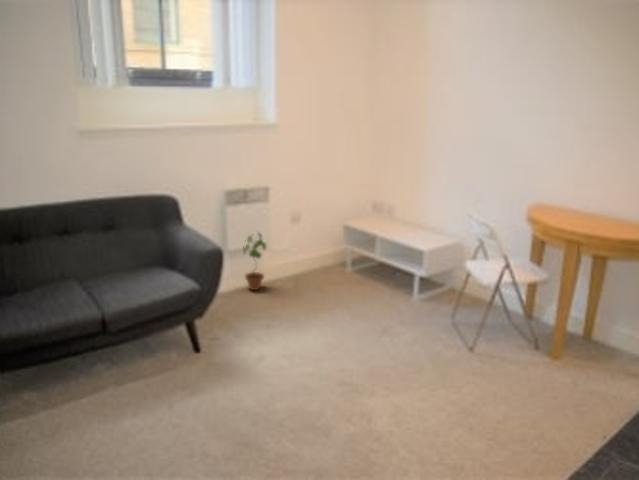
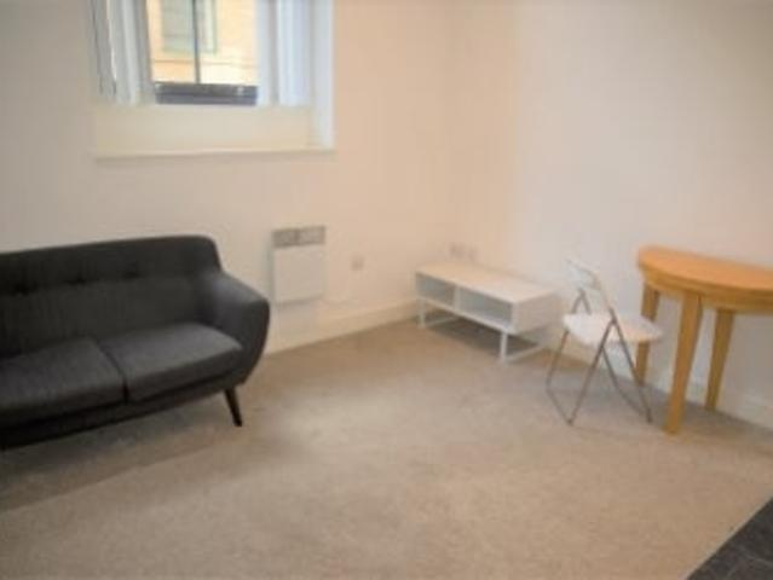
- potted plant [242,231,267,291]
